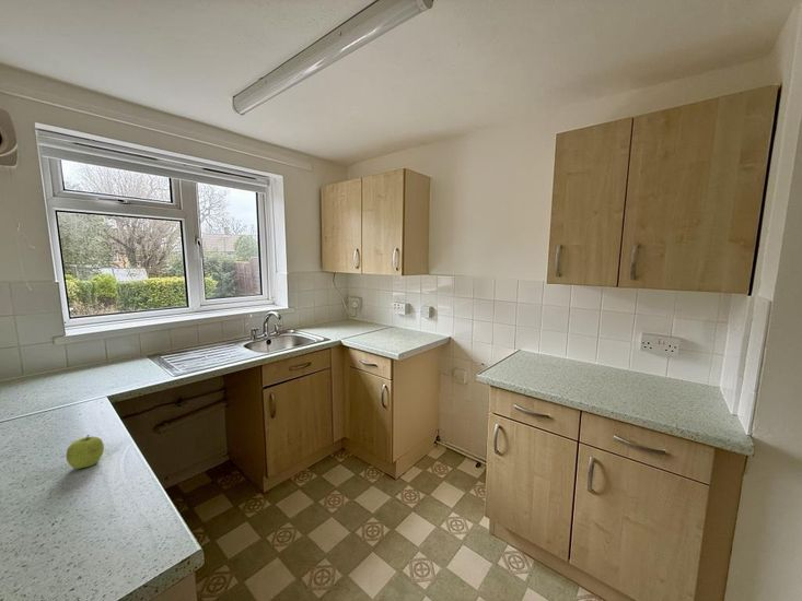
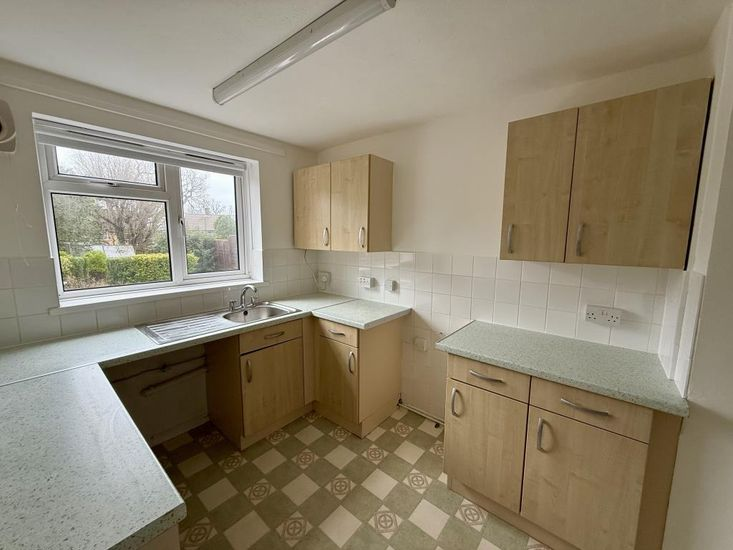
- fruit [65,434,105,470]
